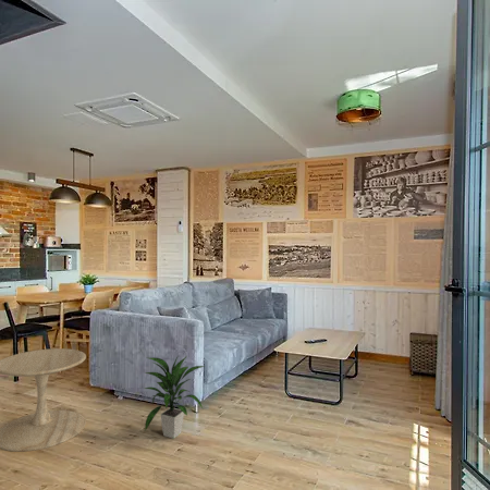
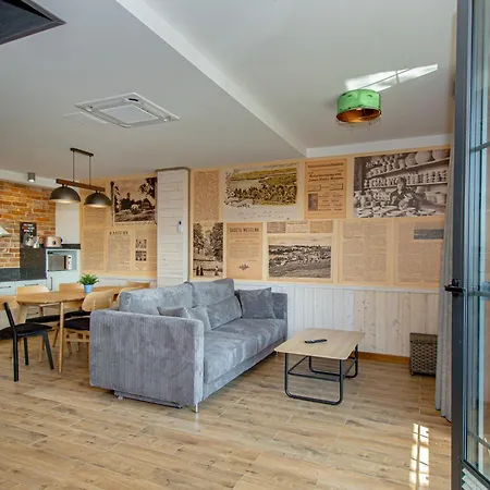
- indoor plant [144,356,206,440]
- side table [0,347,87,453]
